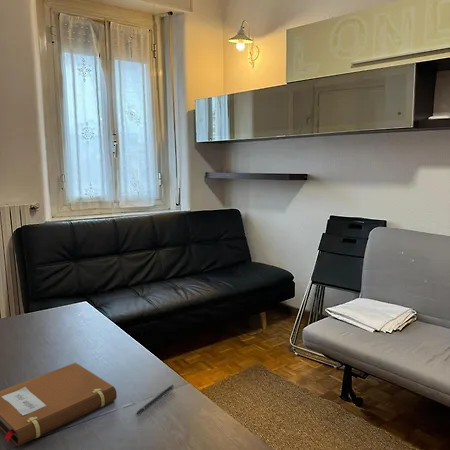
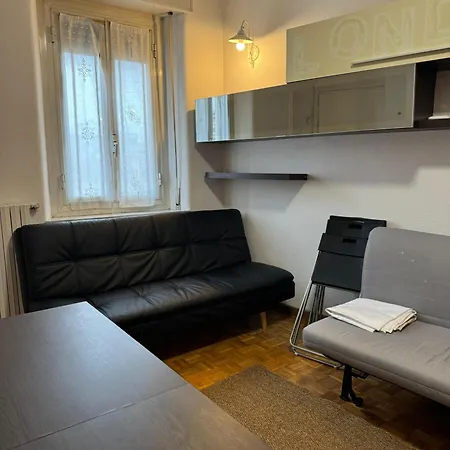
- pen [135,384,175,416]
- notebook [0,362,118,447]
